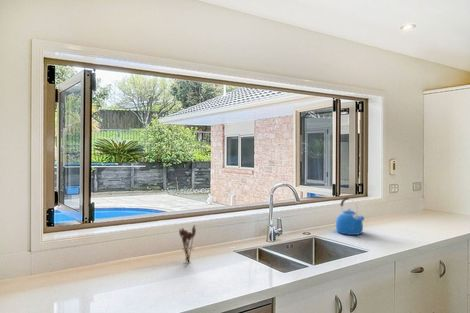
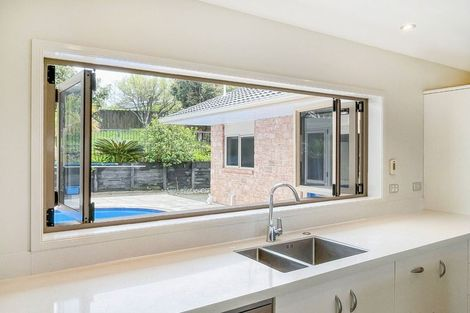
- kettle [335,197,365,236]
- utensil holder [178,224,197,264]
